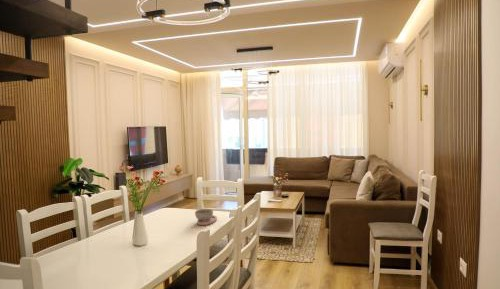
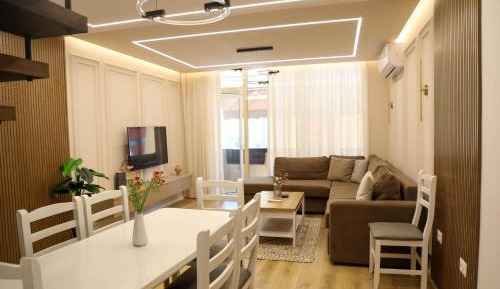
- bowl [194,208,218,226]
